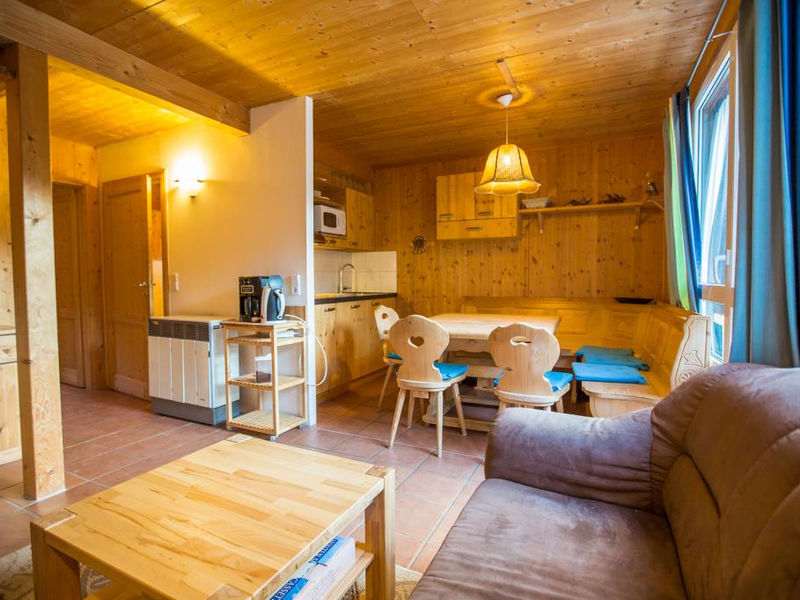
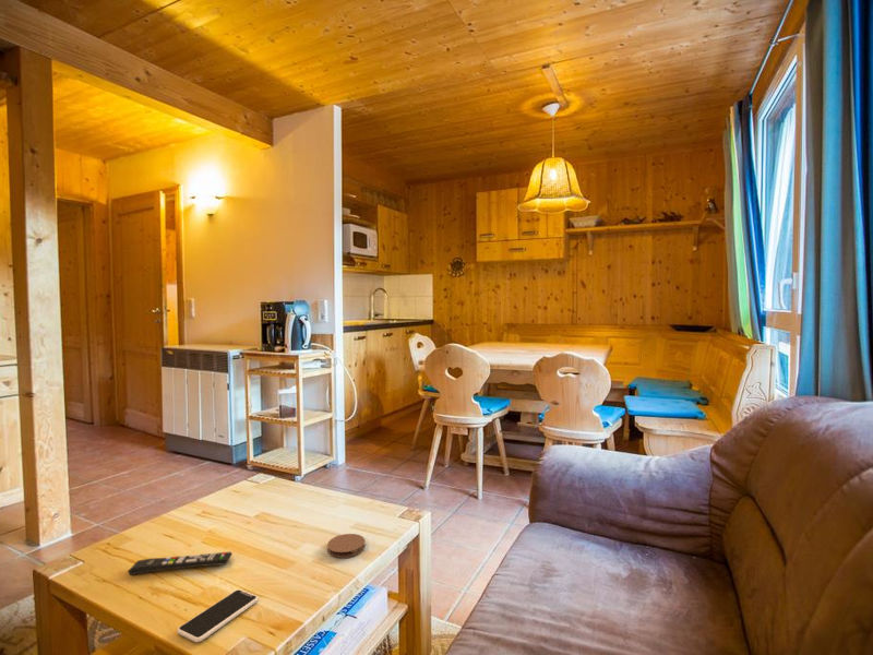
+ coaster [326,533,367,559]
+ smartphone [177,588,259,643]
+ remote control [127,551,234,576]
